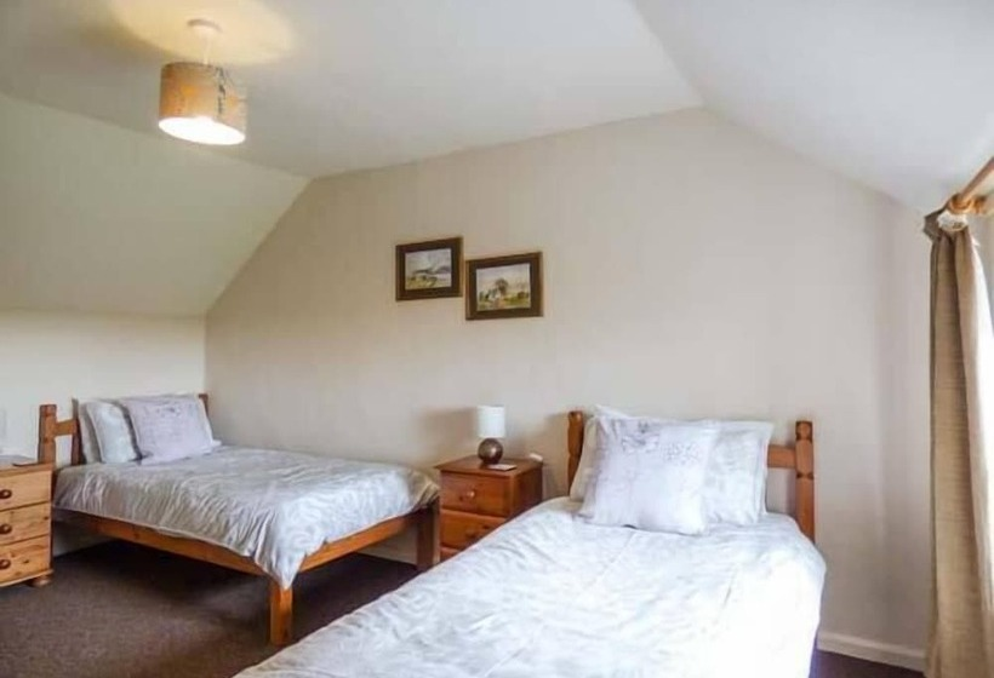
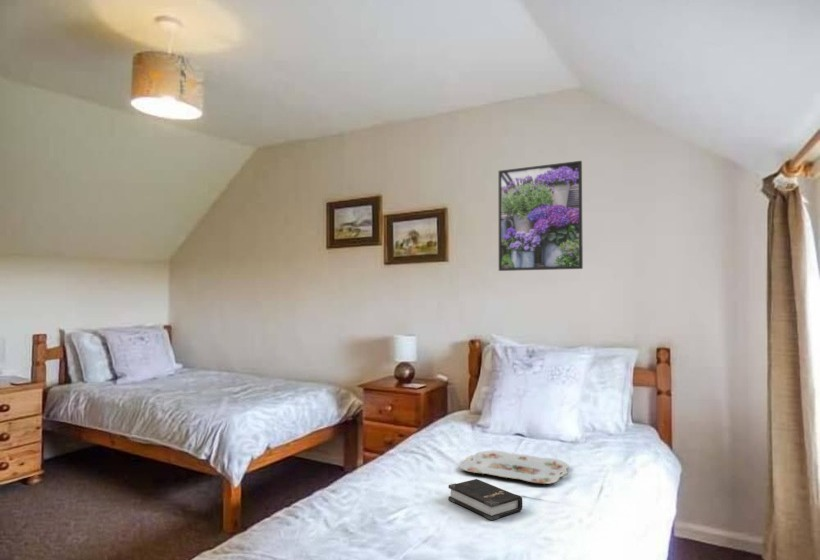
+ serving tray [459,449,570,485]
+ hardback book [447,478,523,521]
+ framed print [498,160,584,272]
